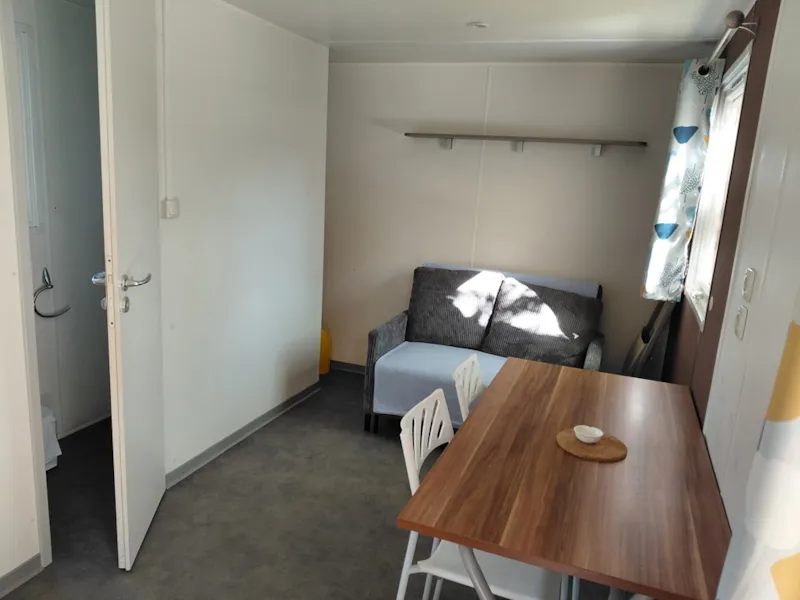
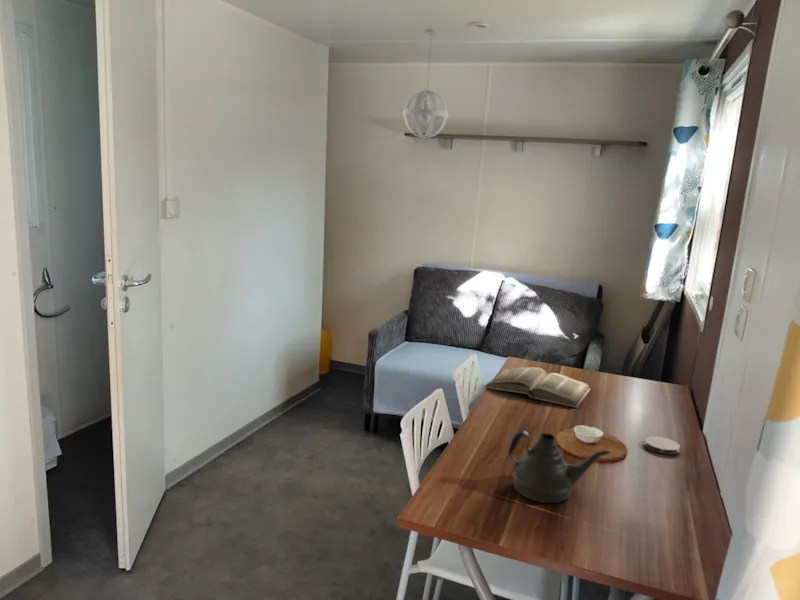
+ book [483,366,591,409]
+ pendant light [402,28,450,139]
+ coaster [643,435,681,455]
+ teapot [508,429,612,504]
